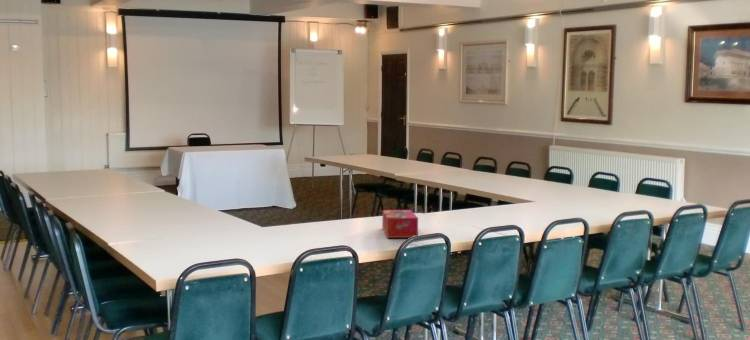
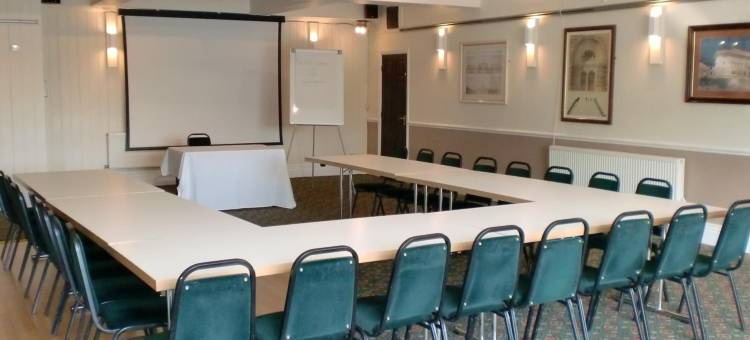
- tissue box [381,209,419,239]
